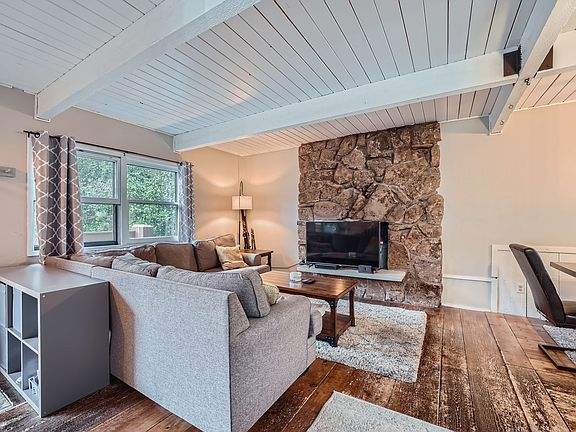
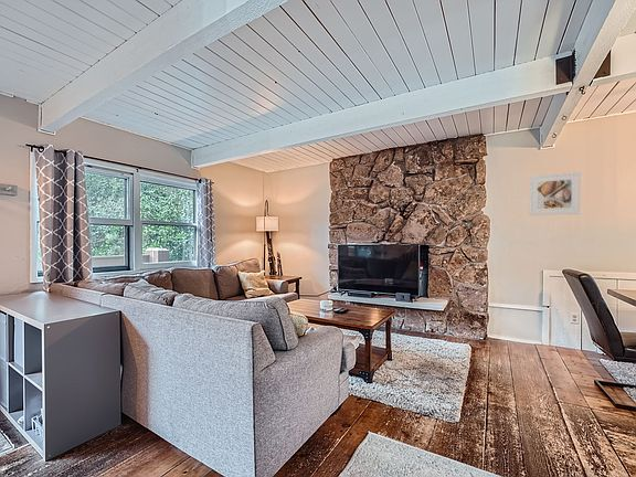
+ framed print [529,171,581,216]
